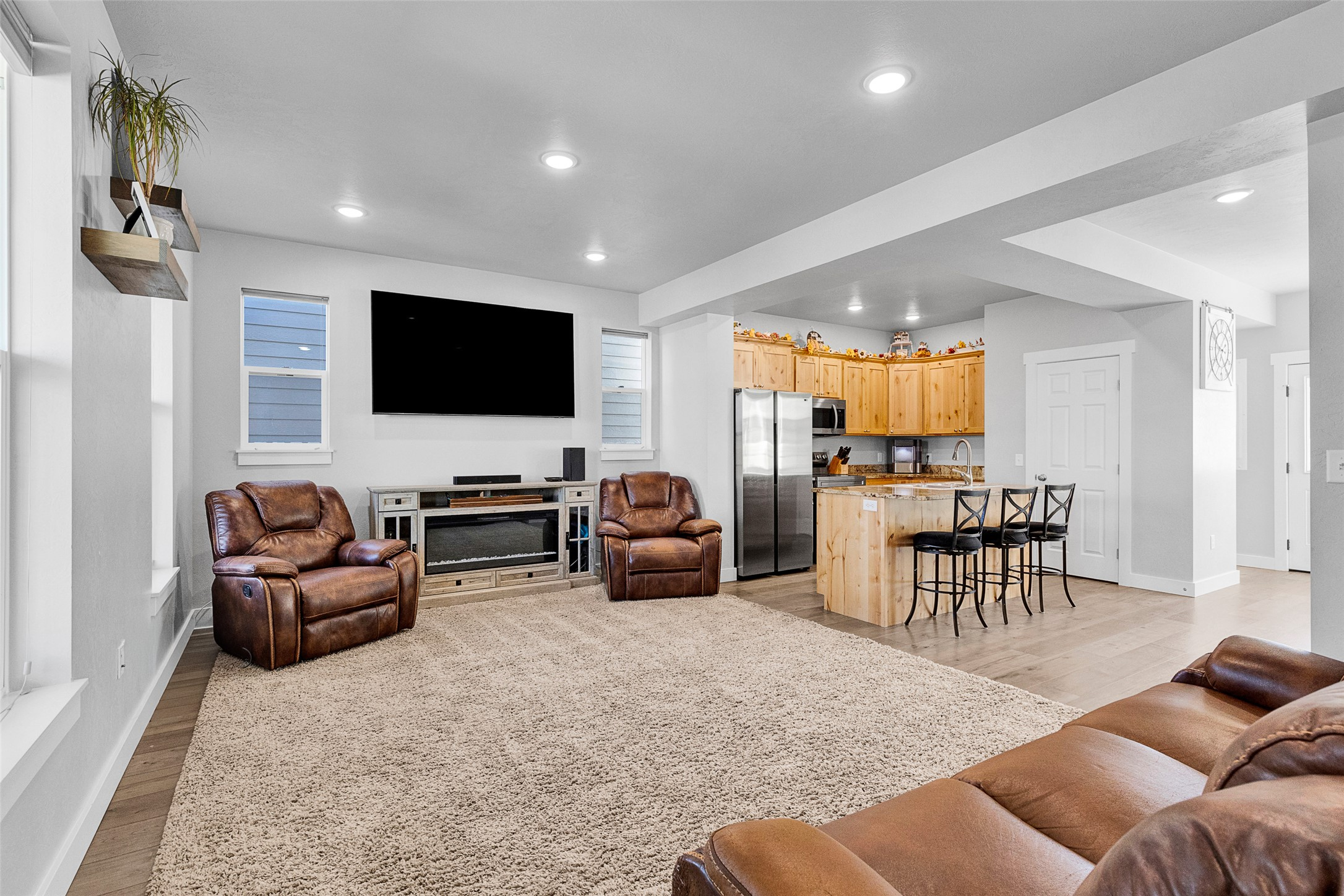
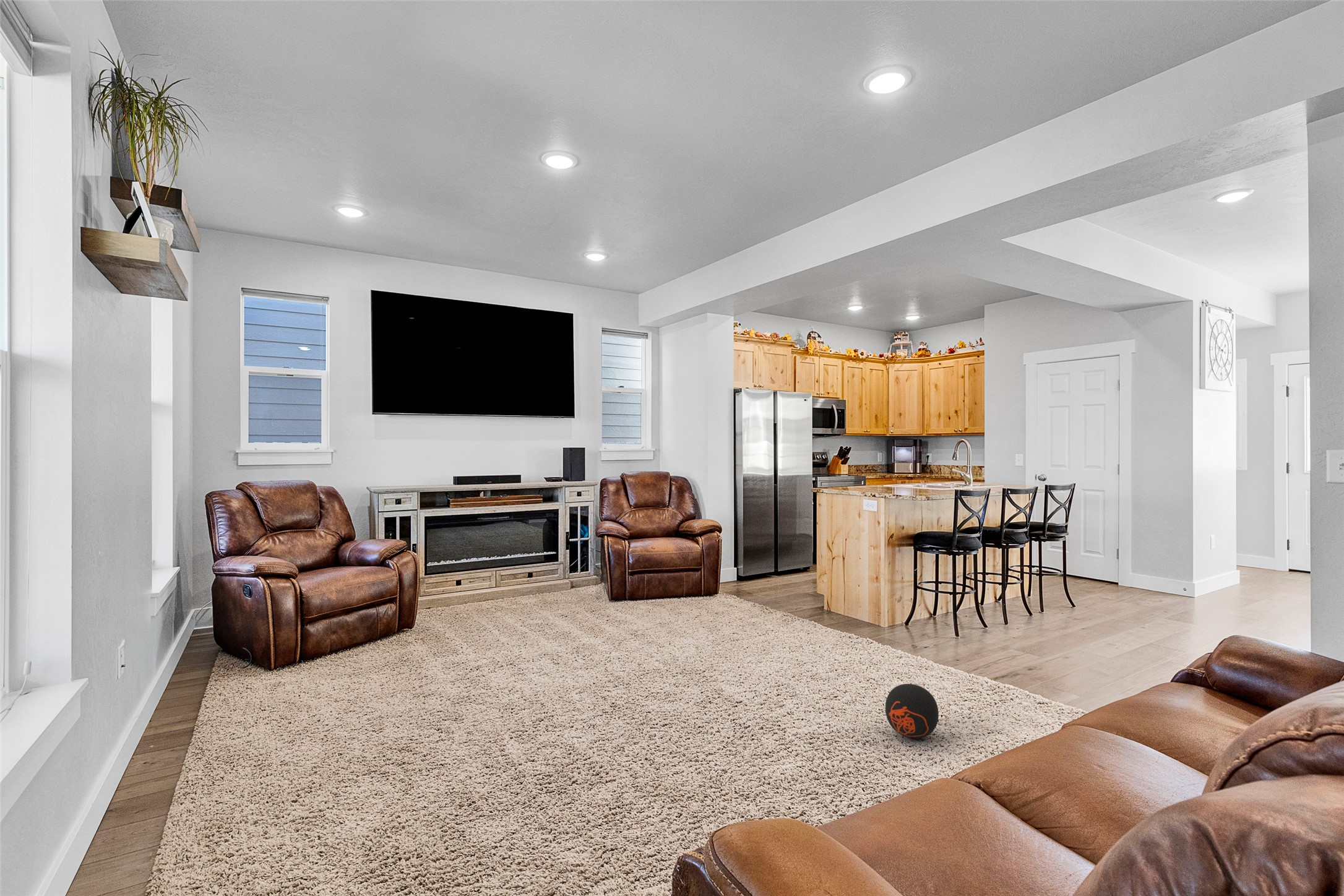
+ decorative ball [885,683,939,739]
